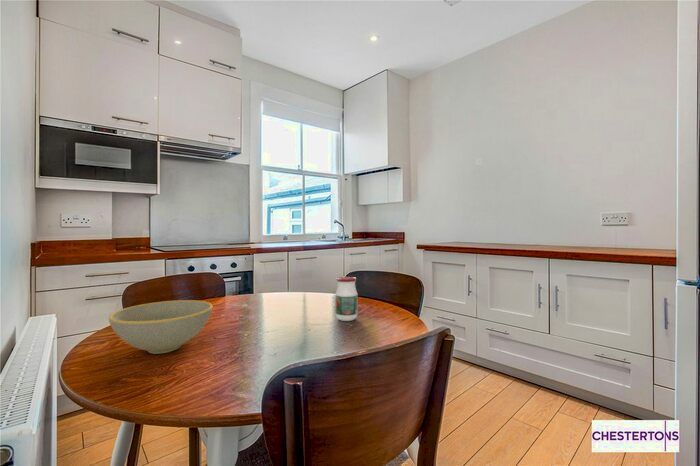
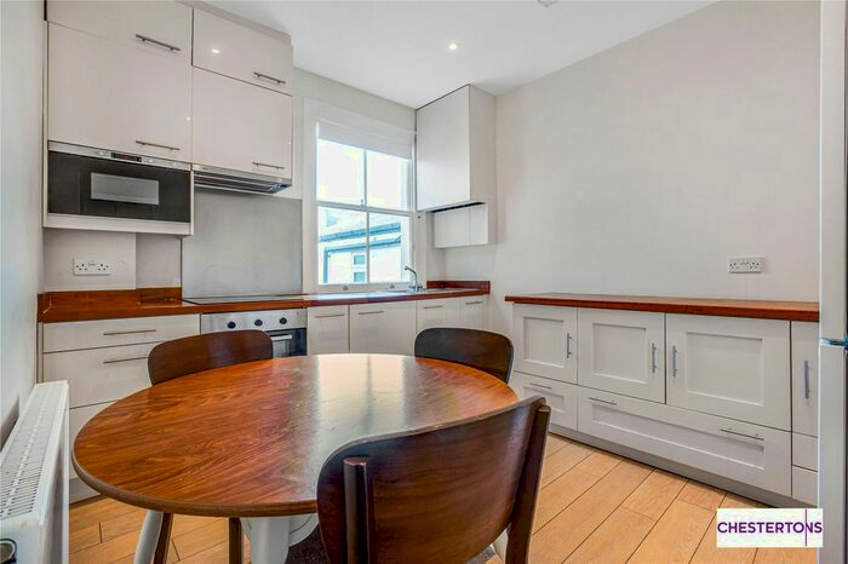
- bowl [108,299,214,355]
- jar [334,276,359,322]
